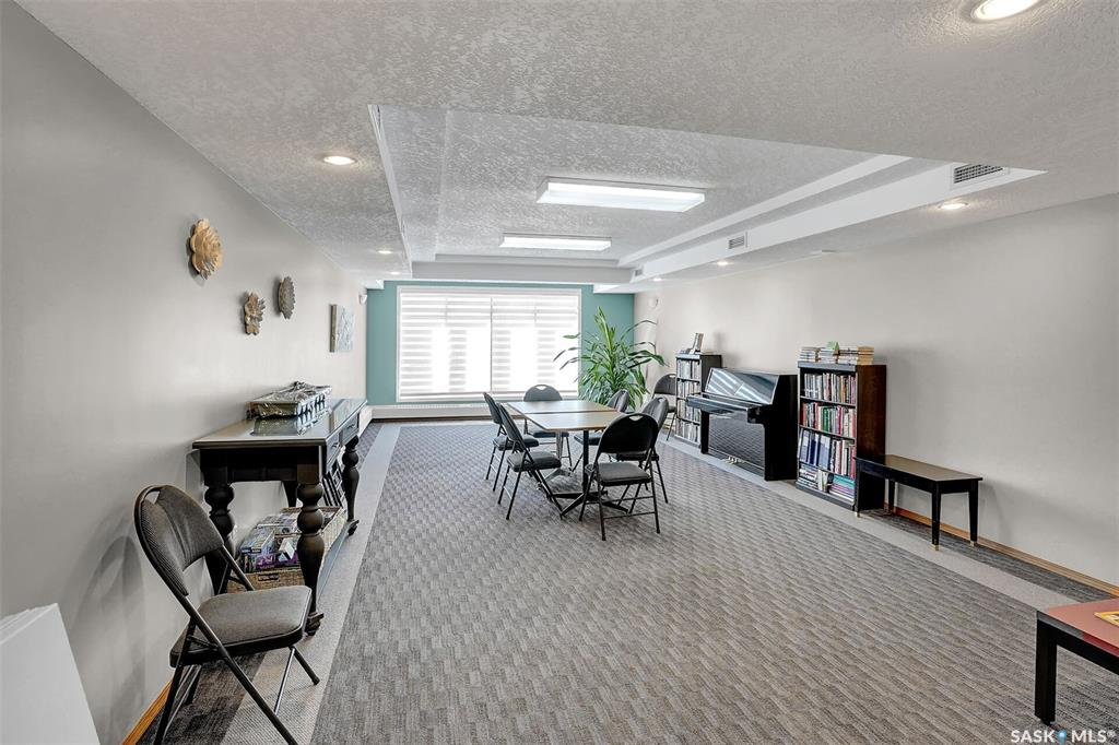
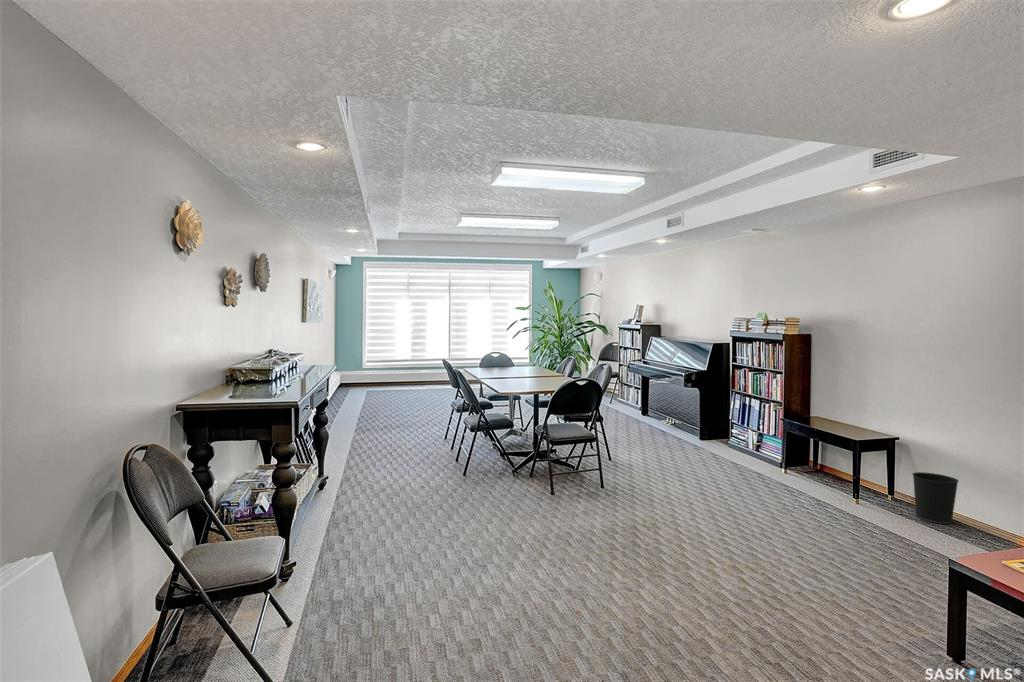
+ wastebasket [911,471,960,525]
